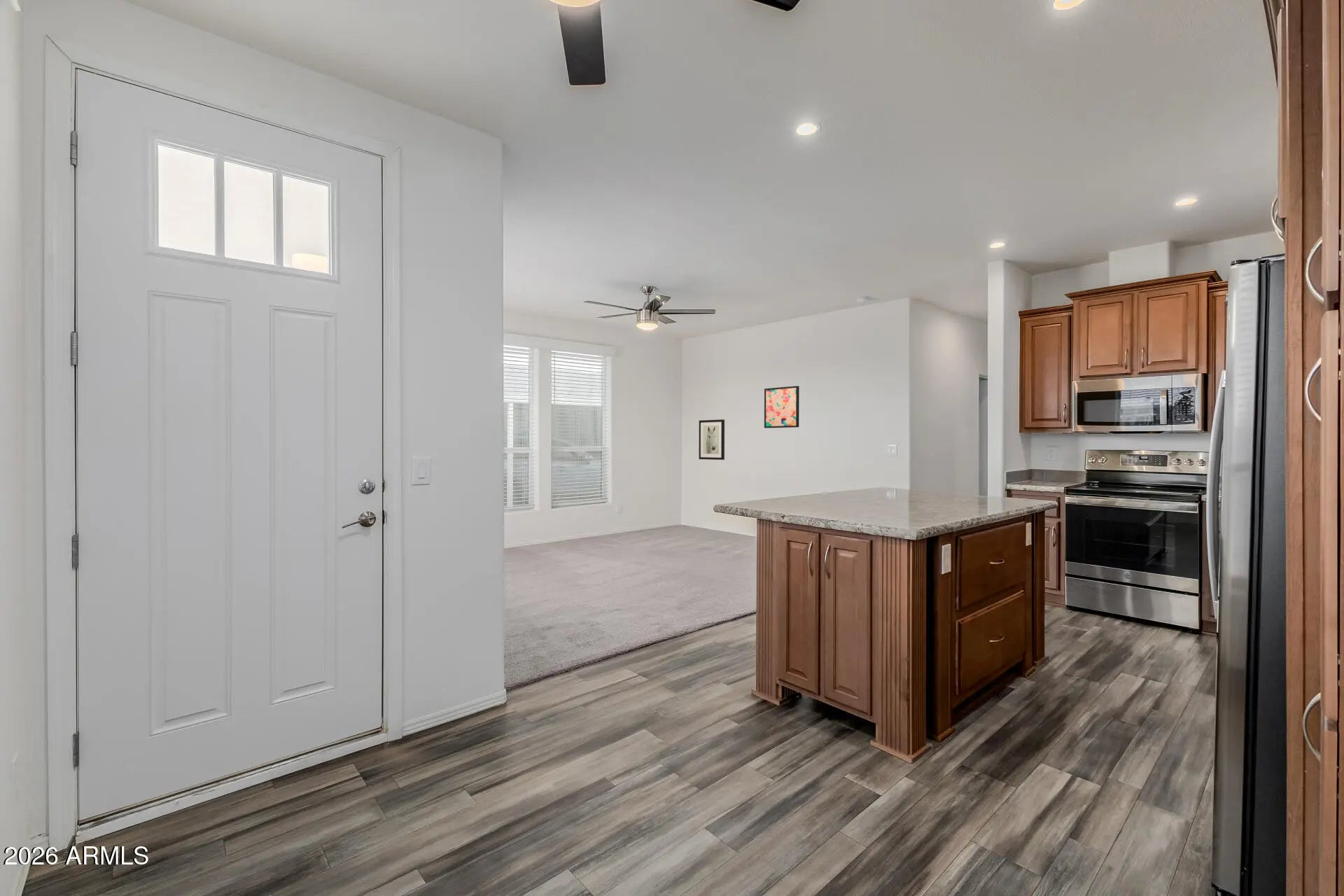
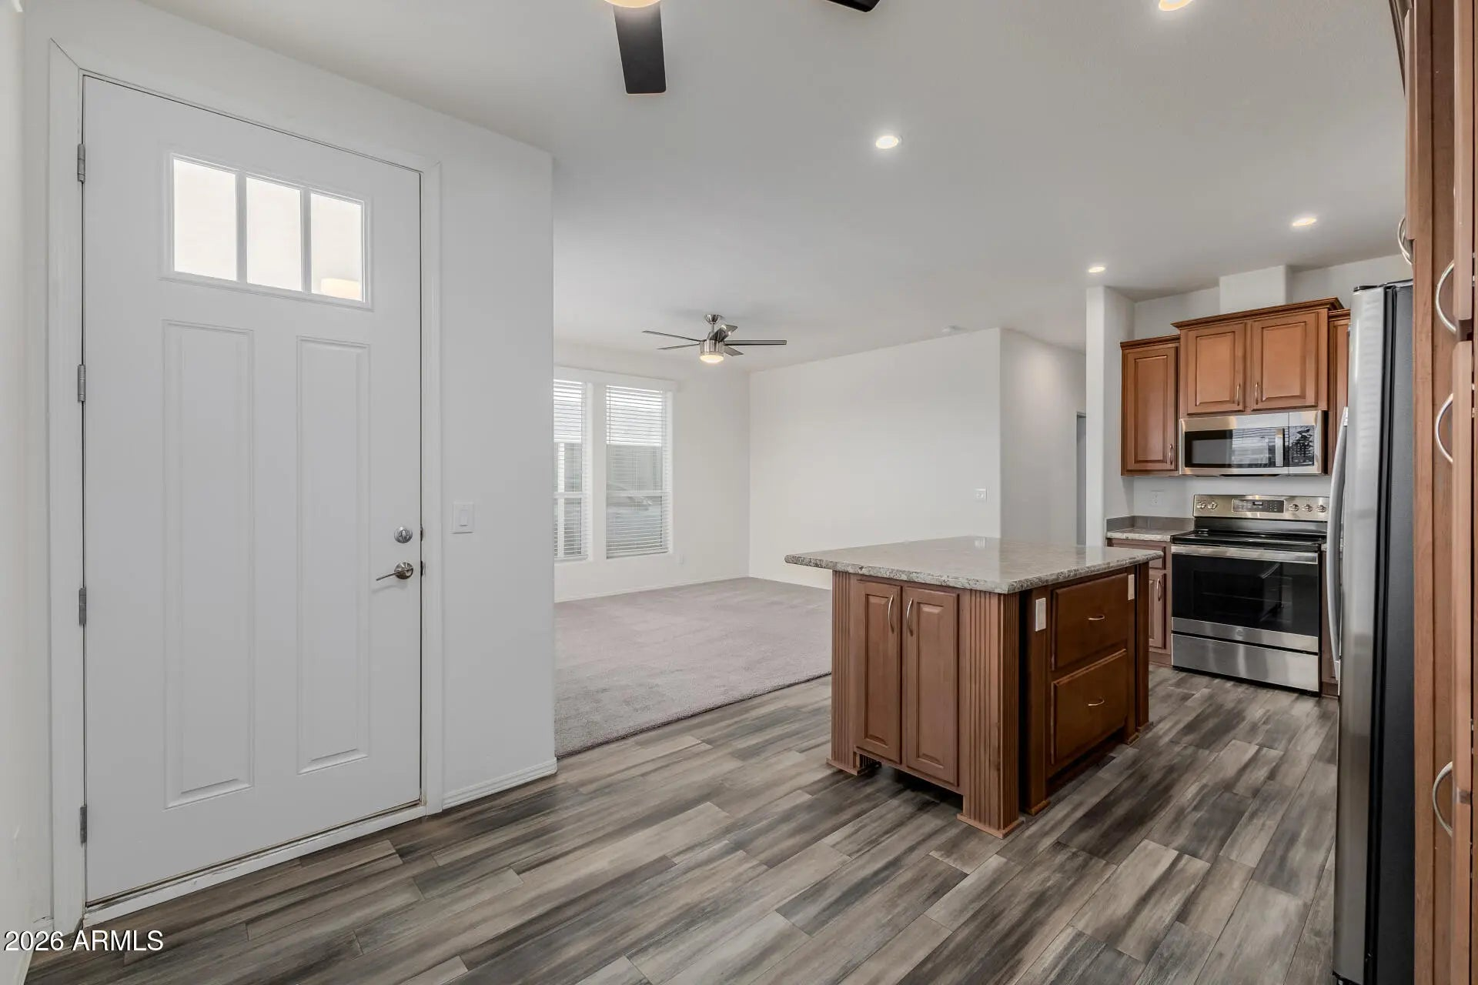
- wall art [698,419,725,461]
- wall art [764,385,800,429]
